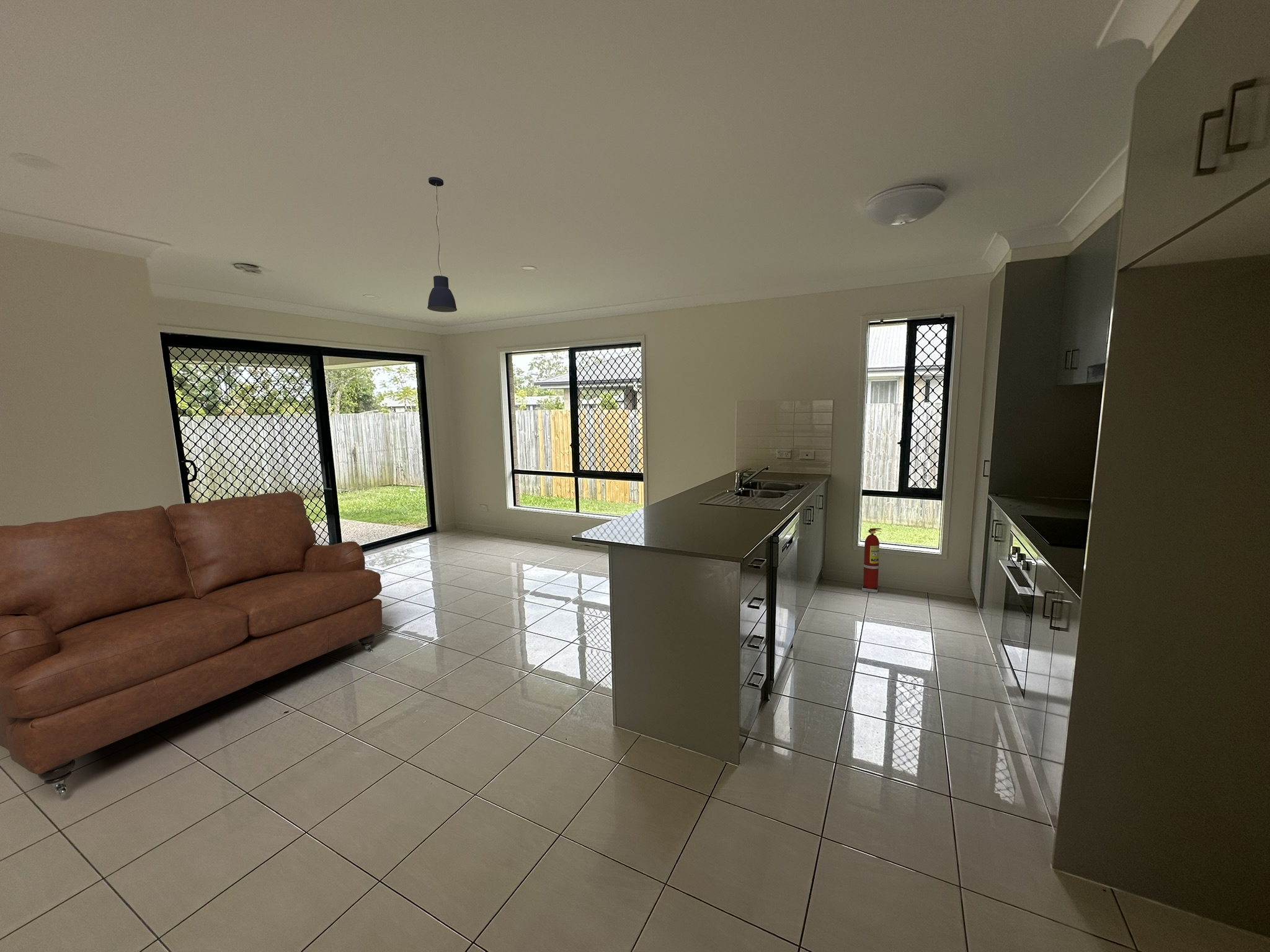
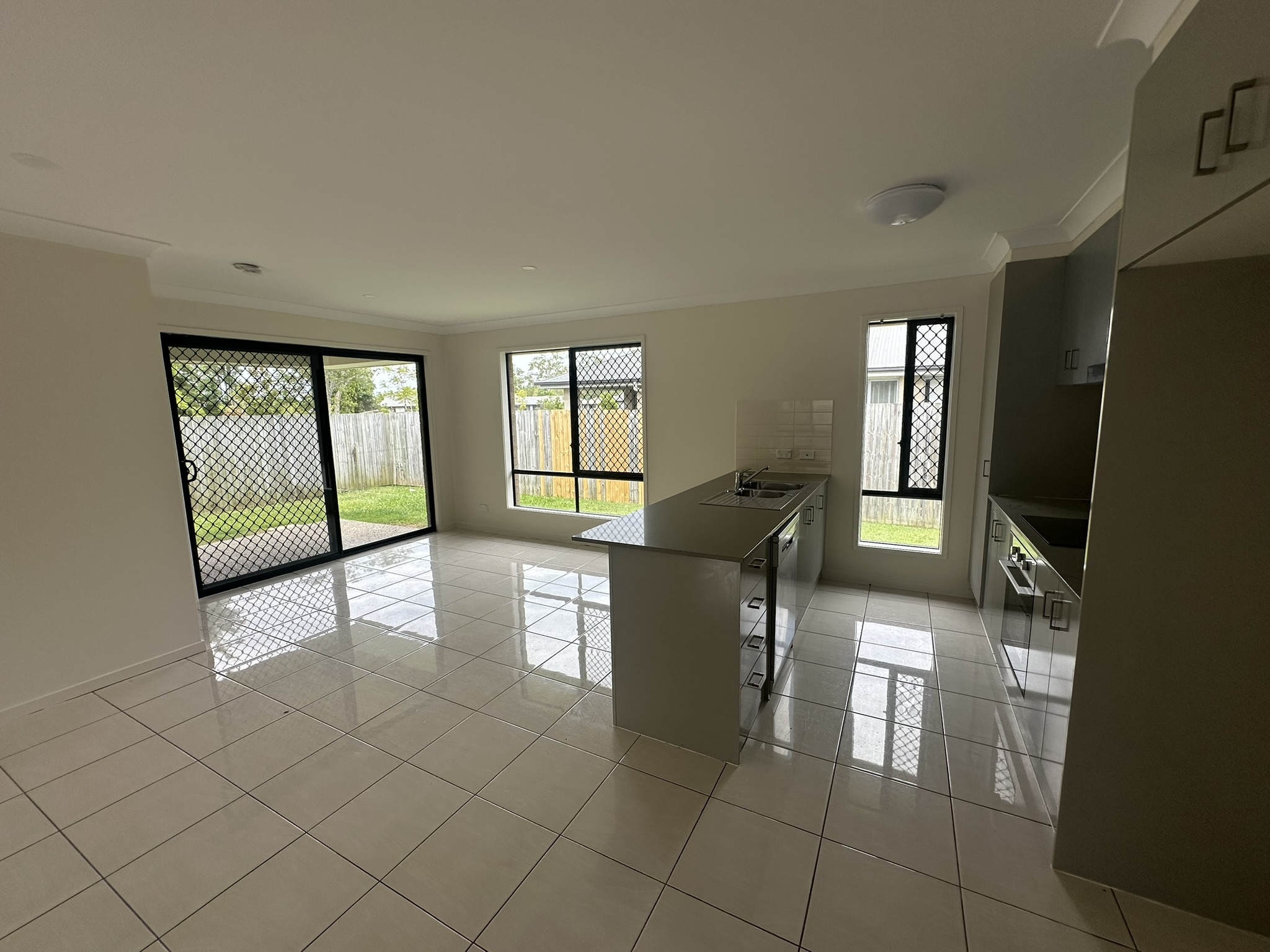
- sofa [0,490,383,797]
- fire extinguisher [861,527,882,594]
- pendant light [427,176,458,313]
